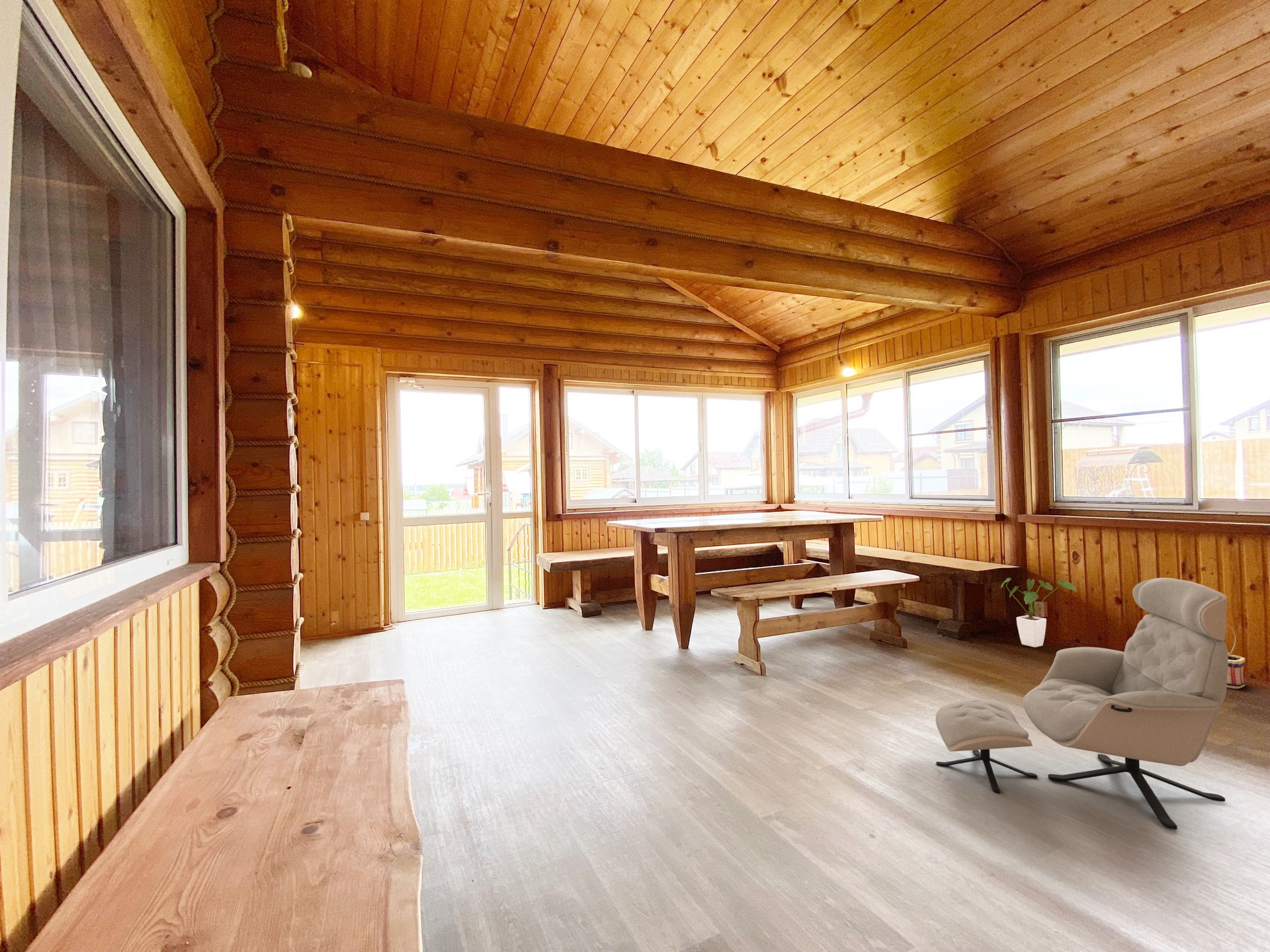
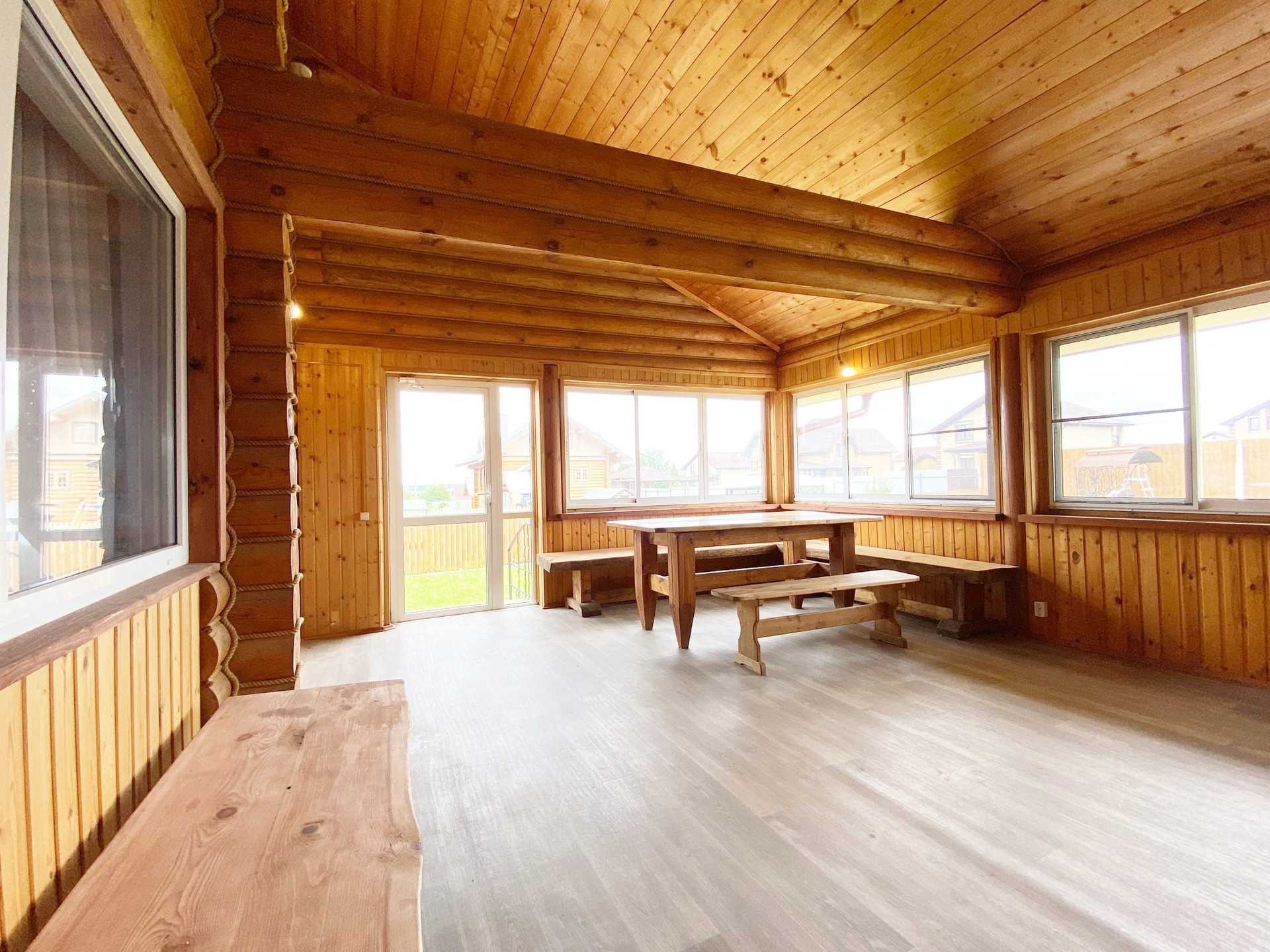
- armchair [935,577,1228,830]
- house plant [1001,577,1077,648]
- basket [1226,622,1246,690]
